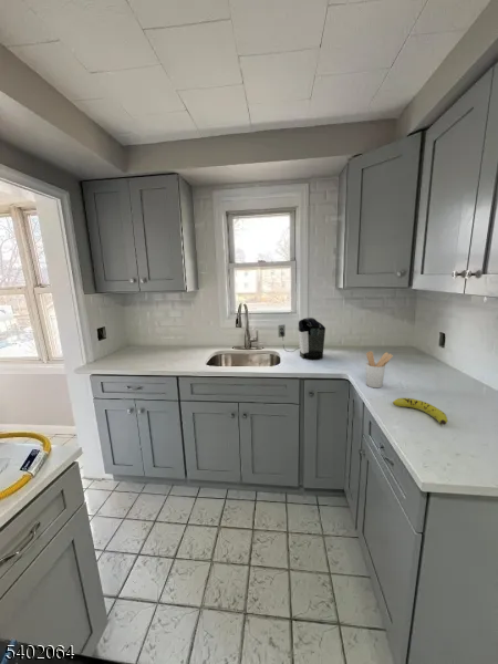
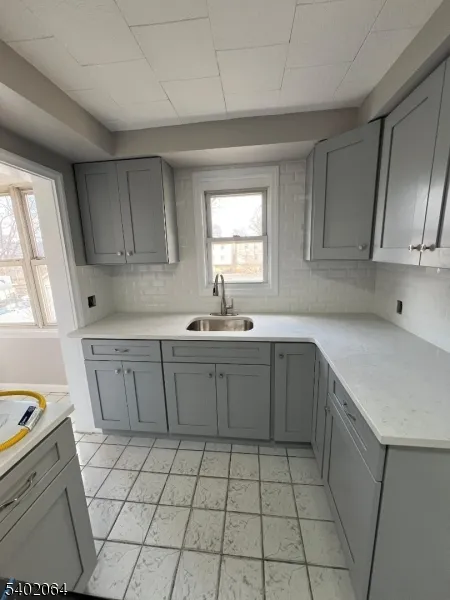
- utensil holder [365,351,394,388]
- coffee maker [277,317,326,361]
- fruit [392,397,448,426]
